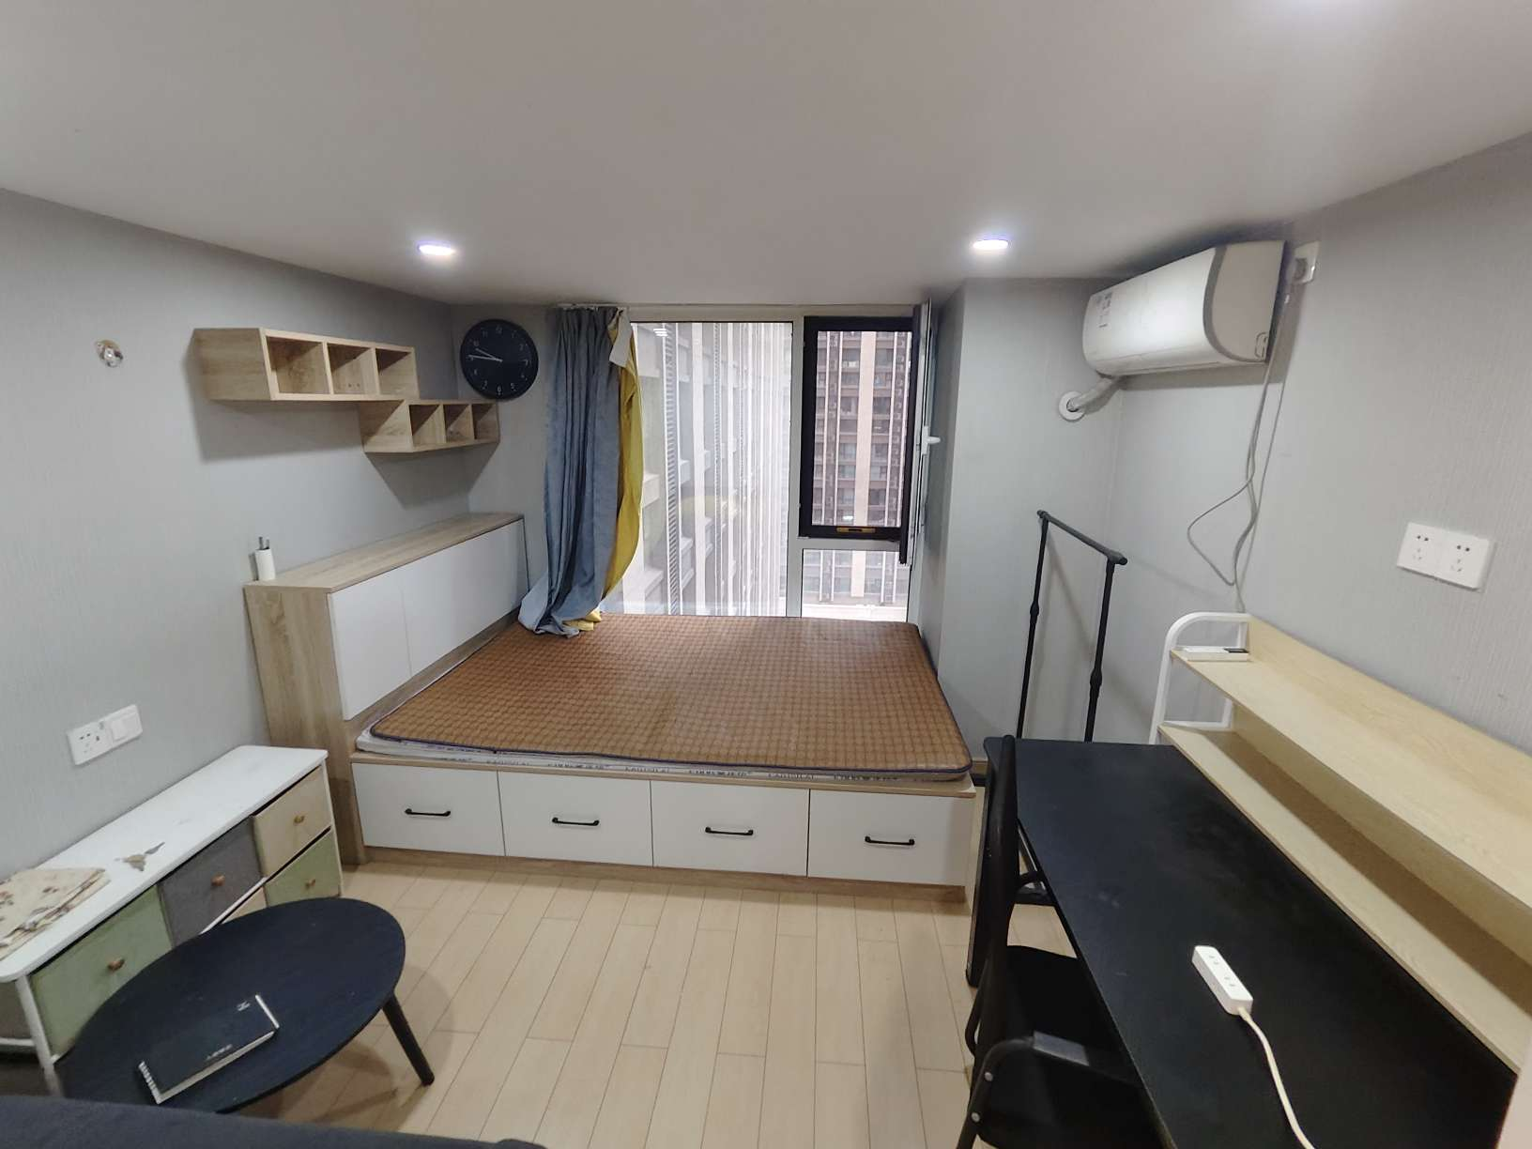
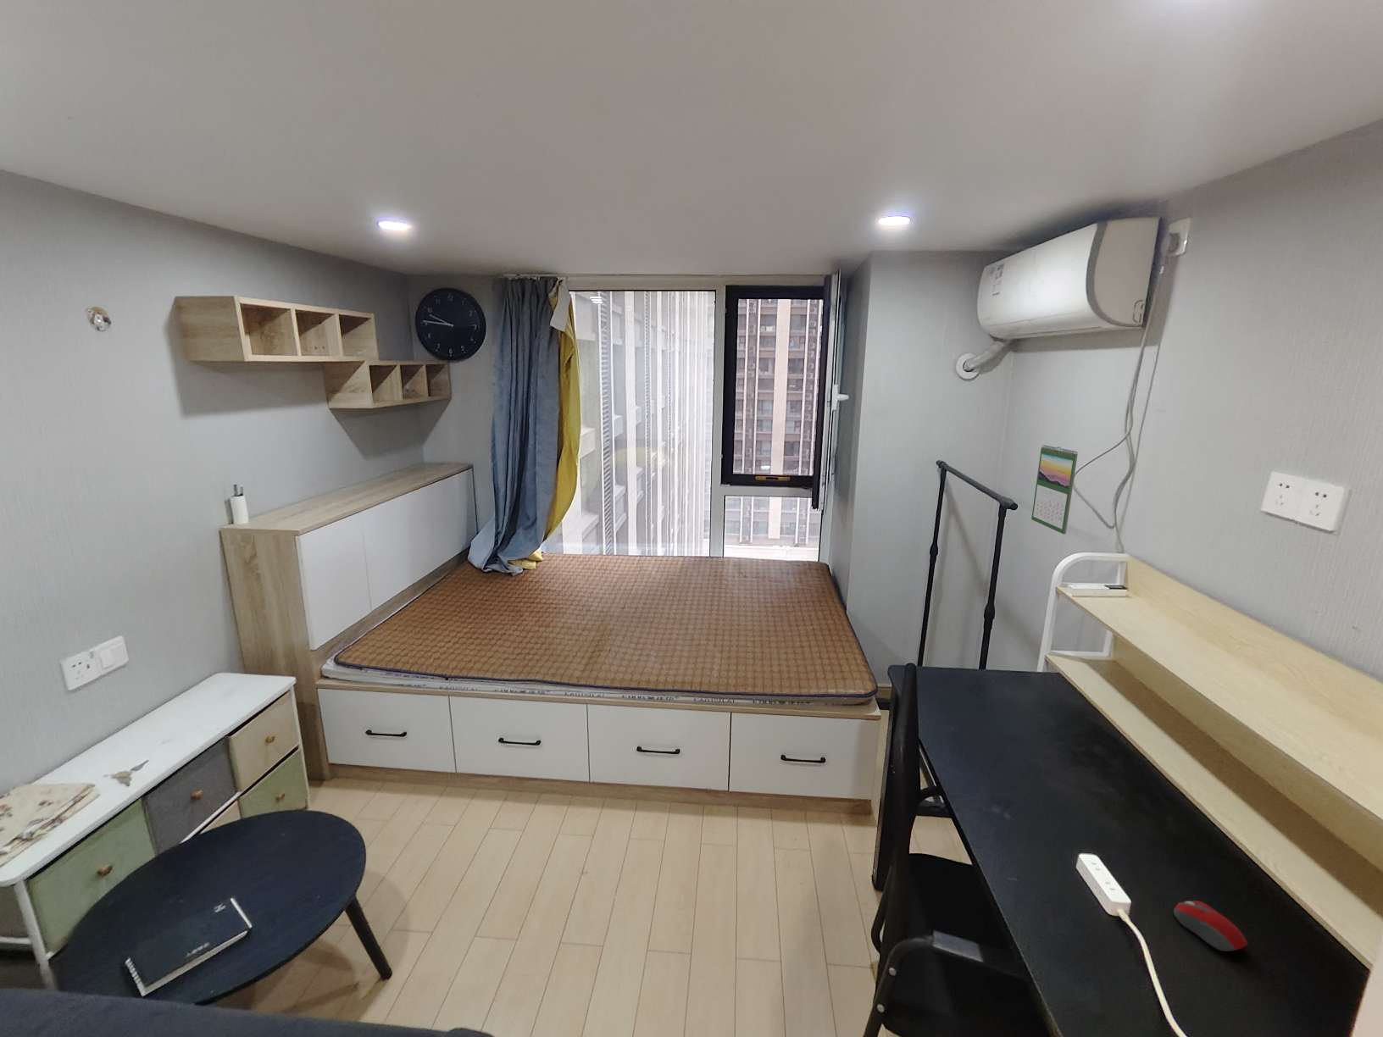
+ calendar [1030,444,1078,535]
+ computer mouse [1173,900,1248,952]
